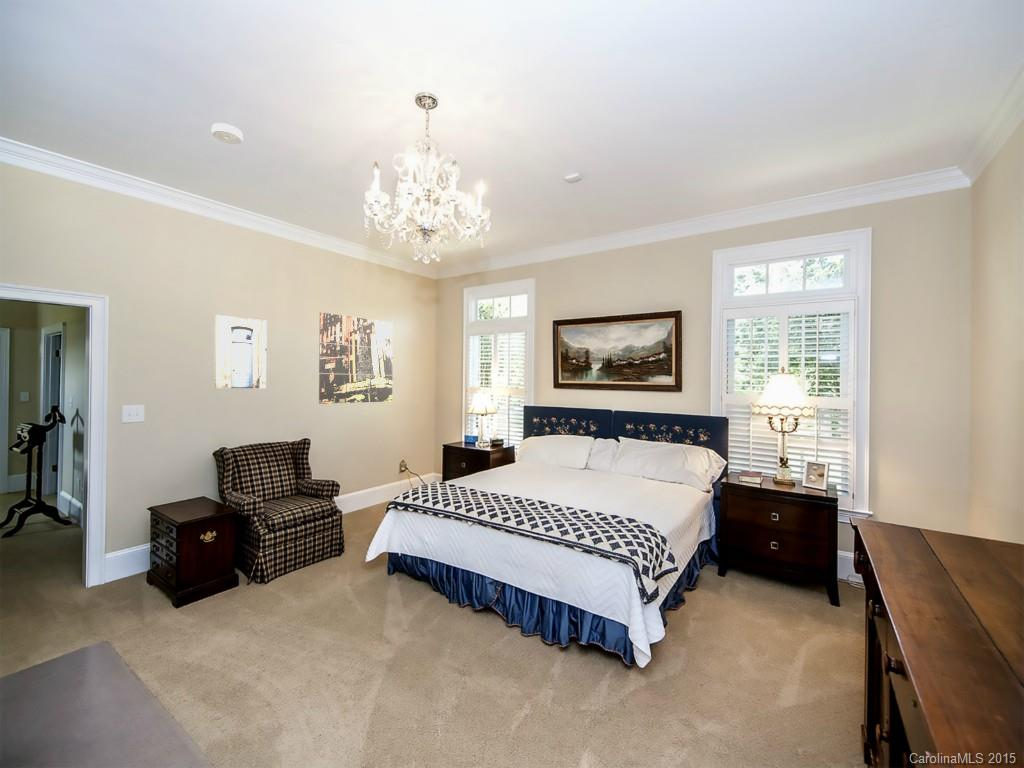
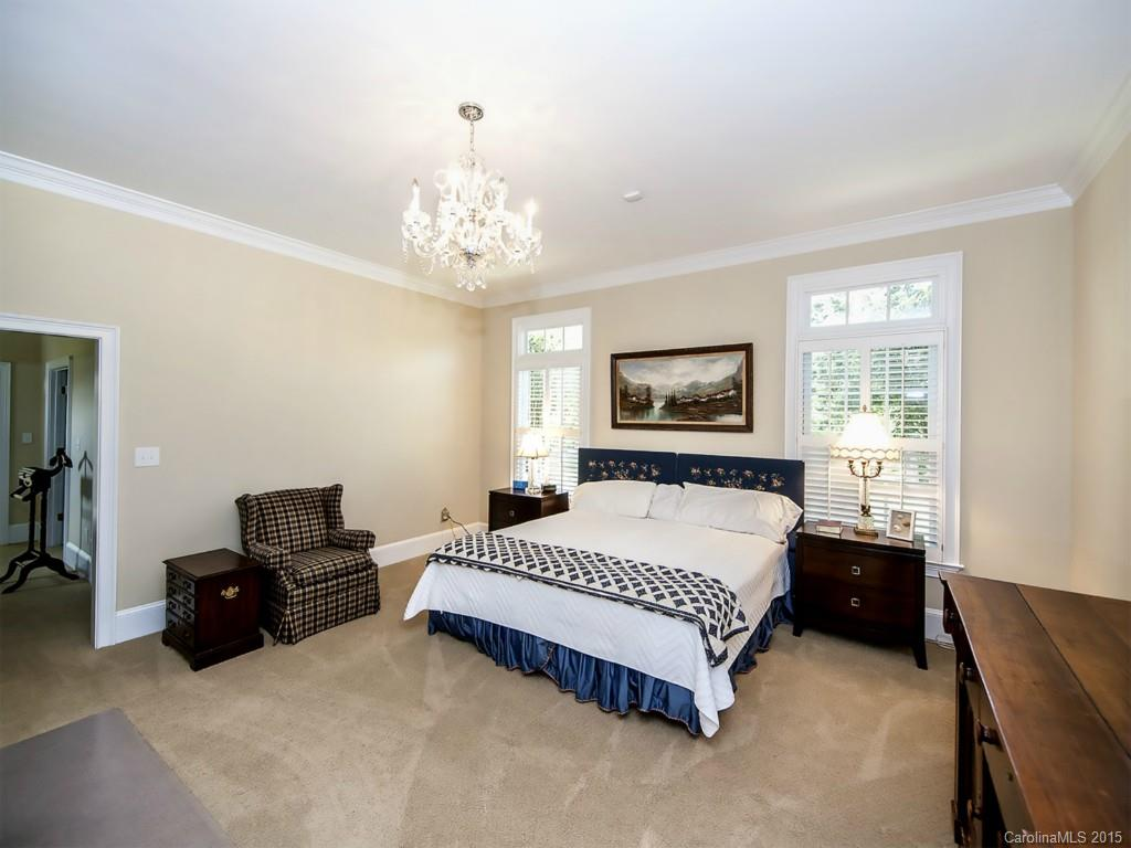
- wall art [213,314,268,389]
- smoke detector [211,122,244,145]
- wall art [318,311,394,405]
